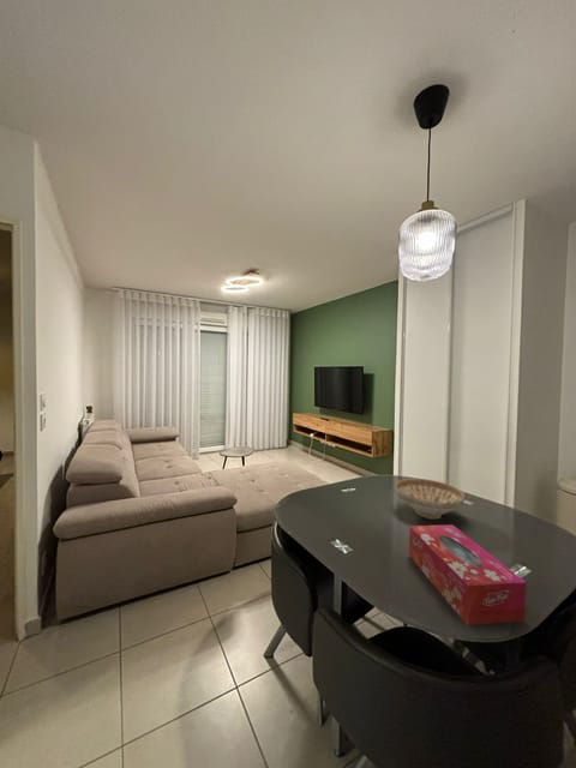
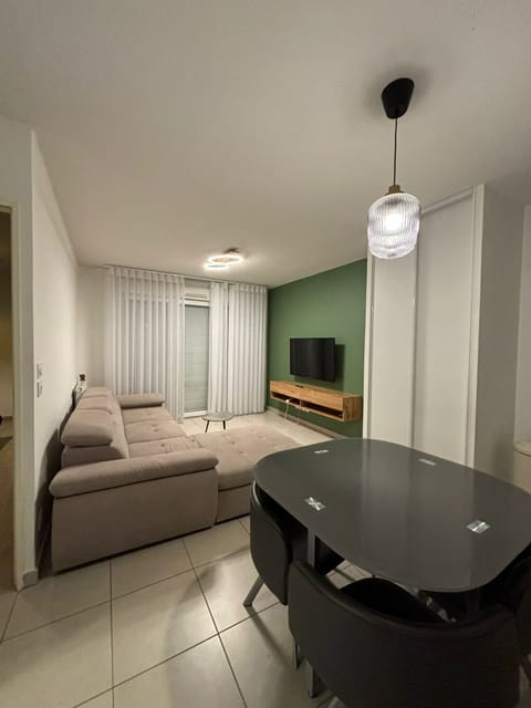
- tissue box [408,523,527,626]
- decorative bowl [395,478,466,521]
